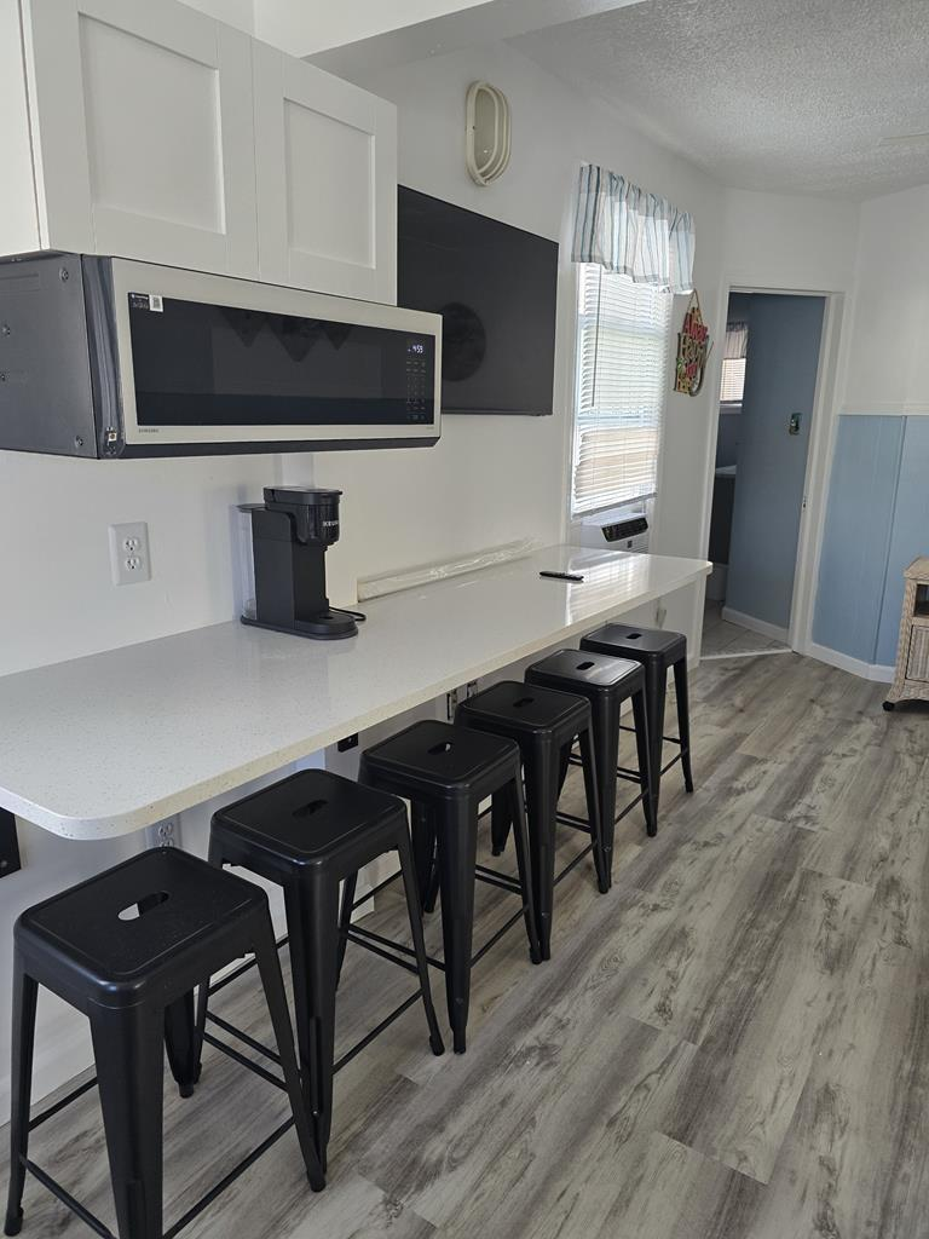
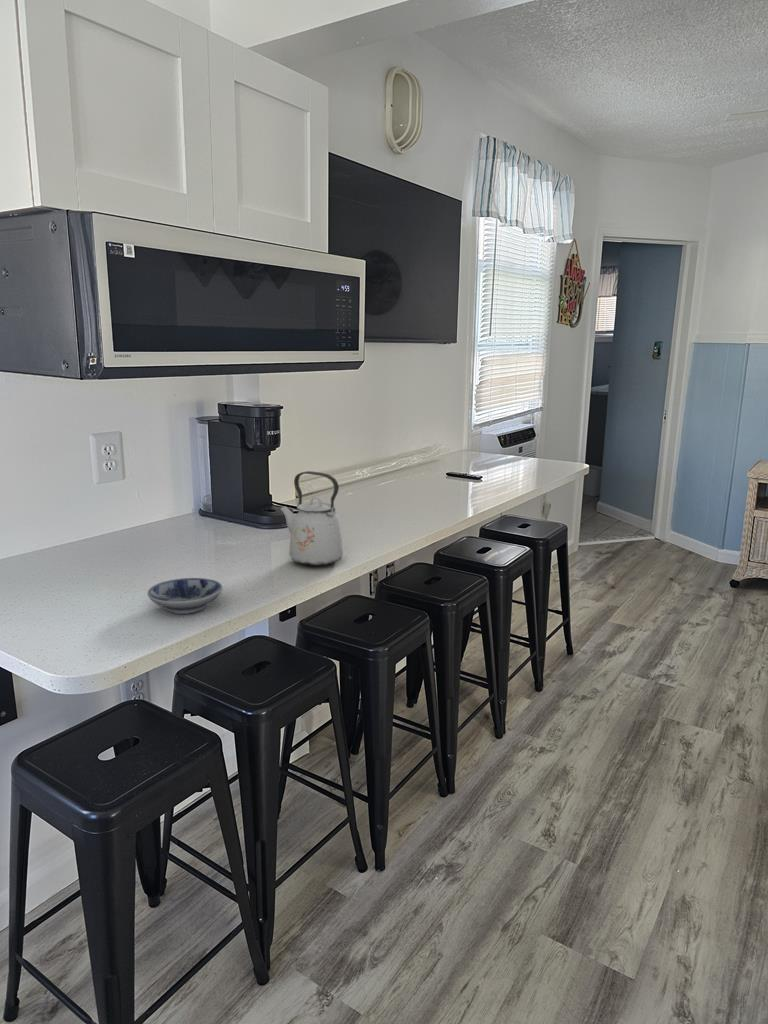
+ bowl [146,577,224,615]
+ kettle [278,470,344,567]
